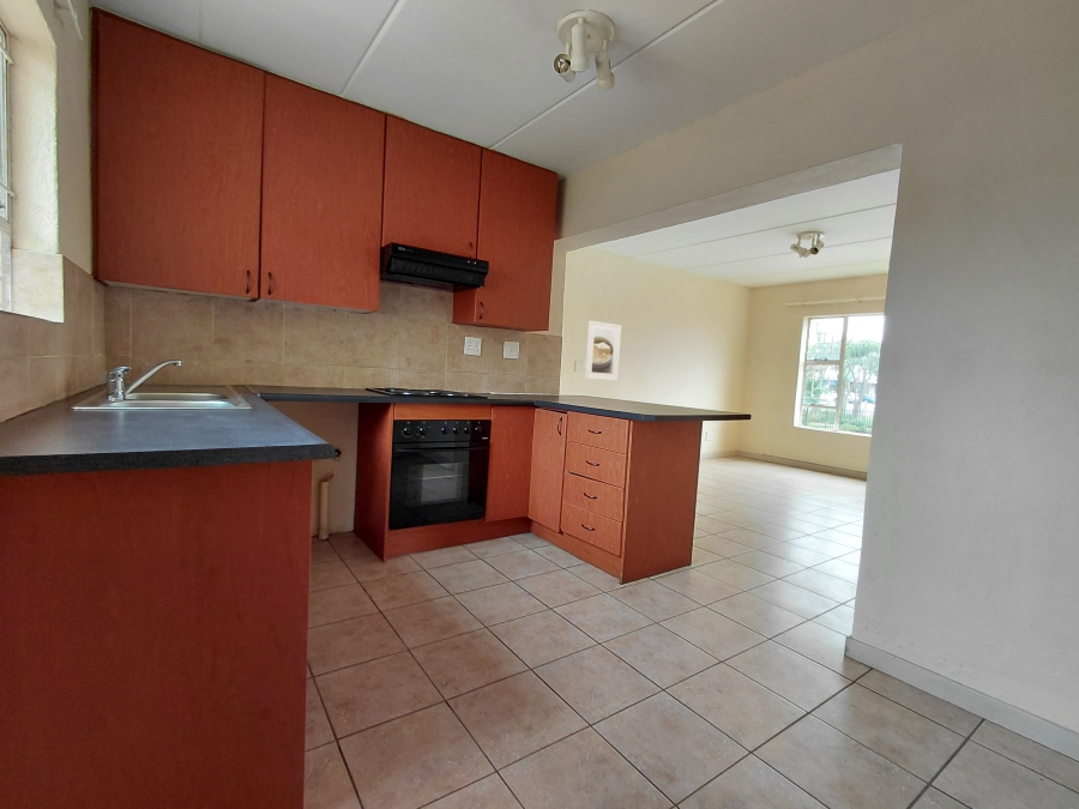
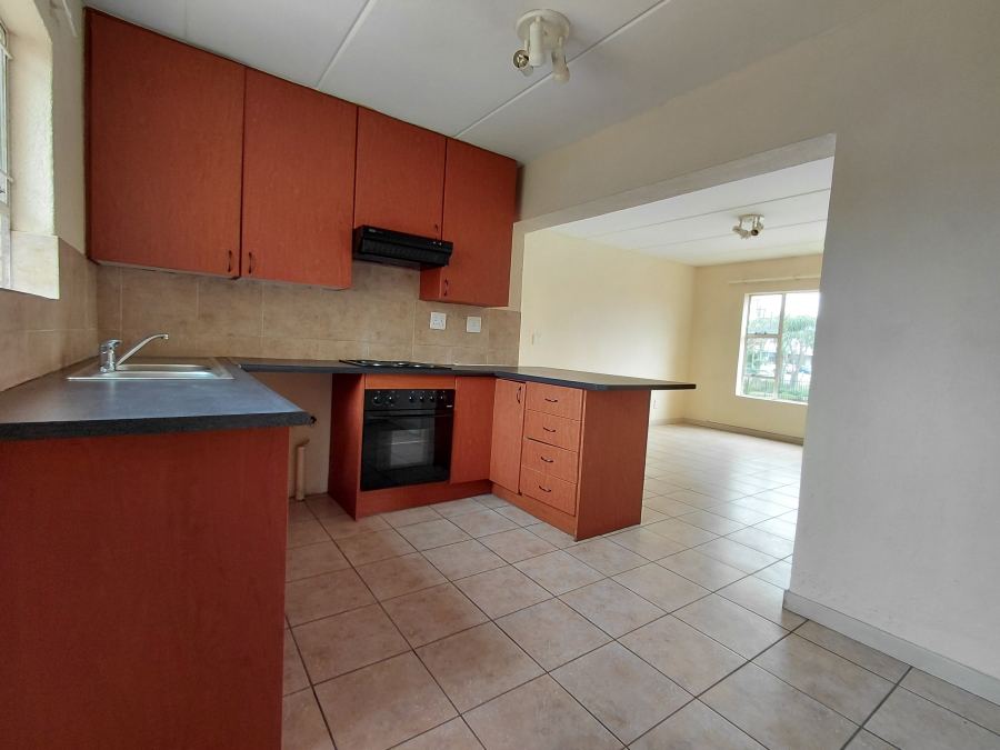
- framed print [584,320,622,382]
